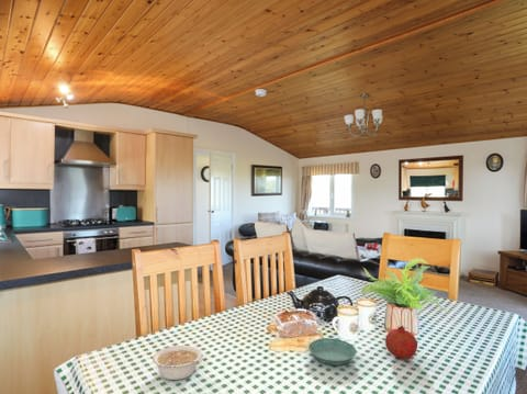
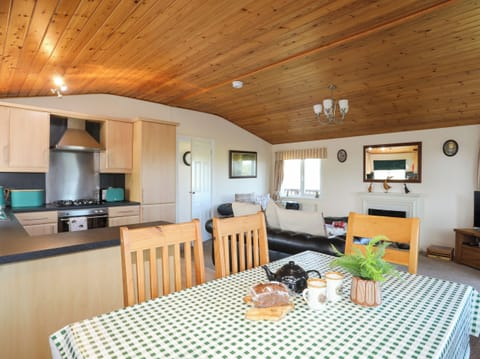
- saucer [307,337,358,367]
- fruit [384,325,418,360]
- legume [152,345,203,381]
